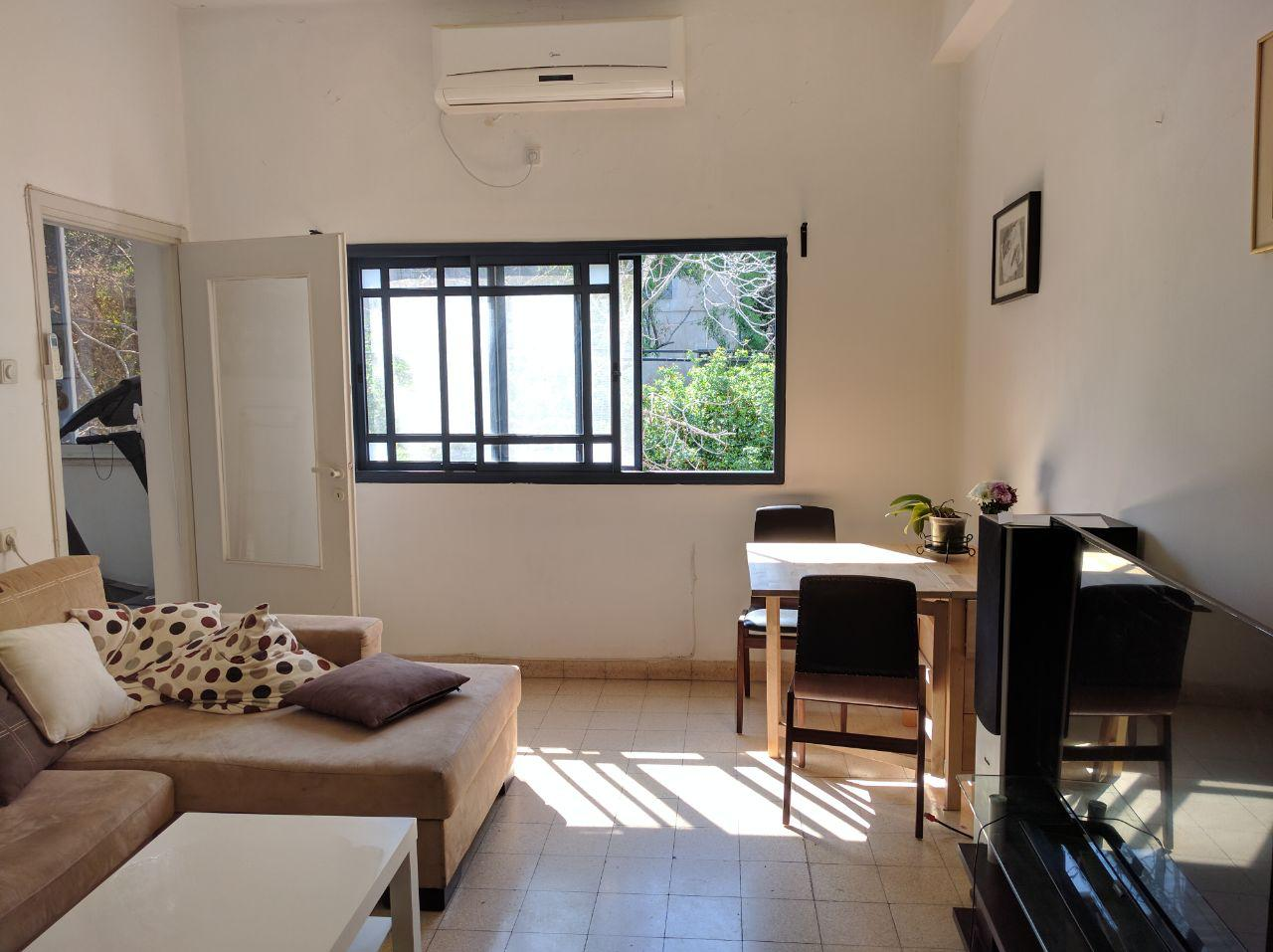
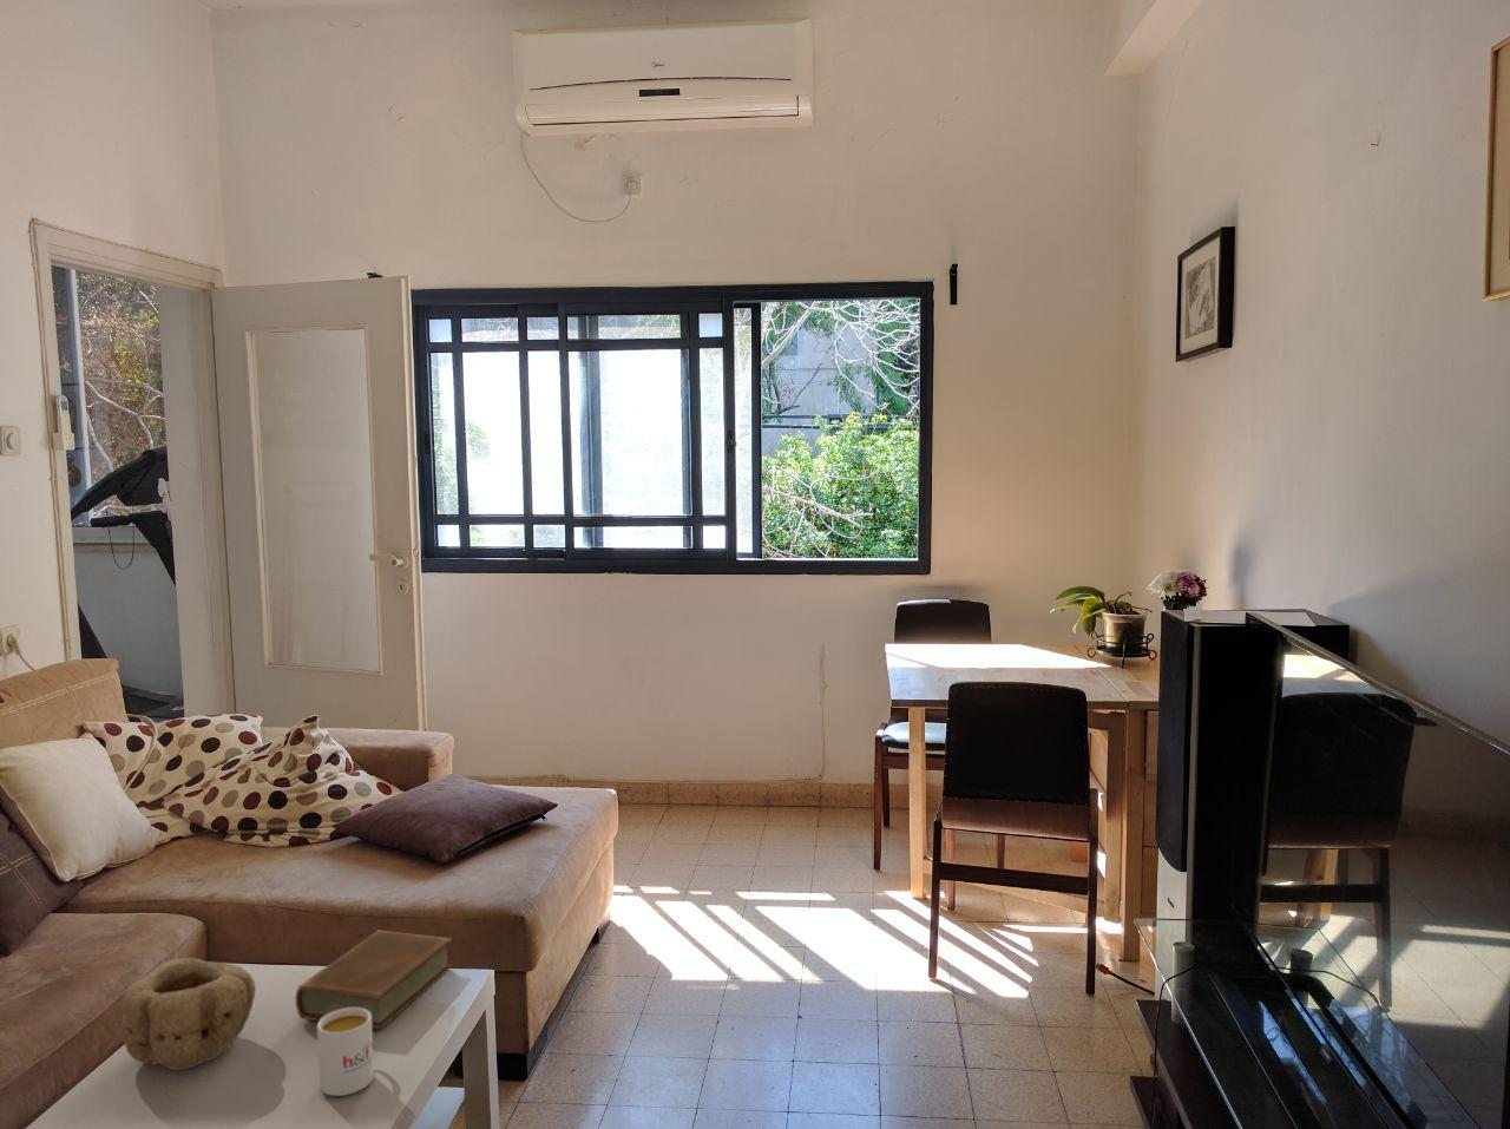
+ book [294,930,453,1029]
+ bowl [120,957,257,1071]
+ mug [317,1008,375,1097]
